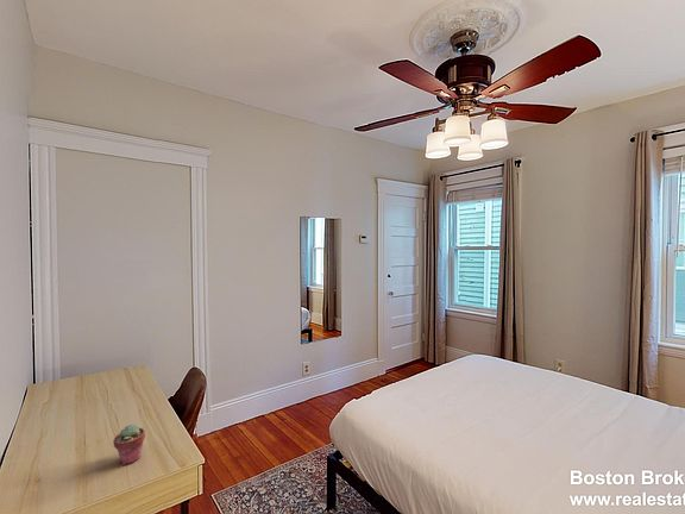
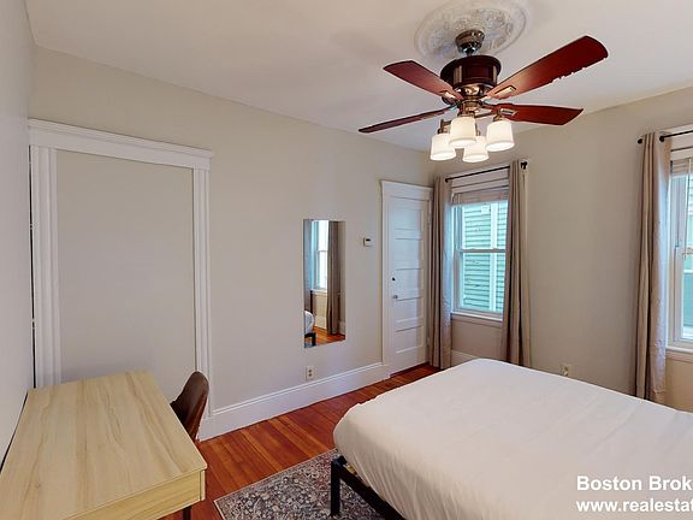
- potted succulent [112,424,146,466]
